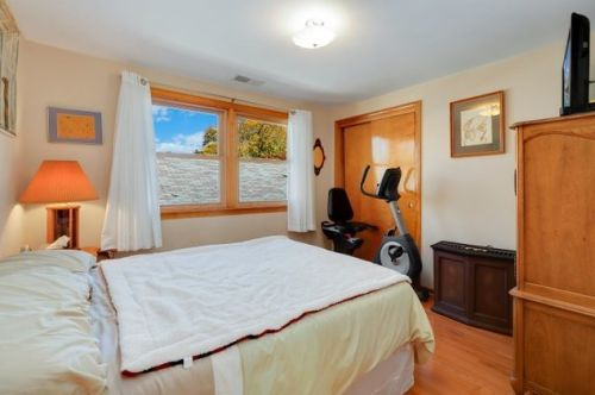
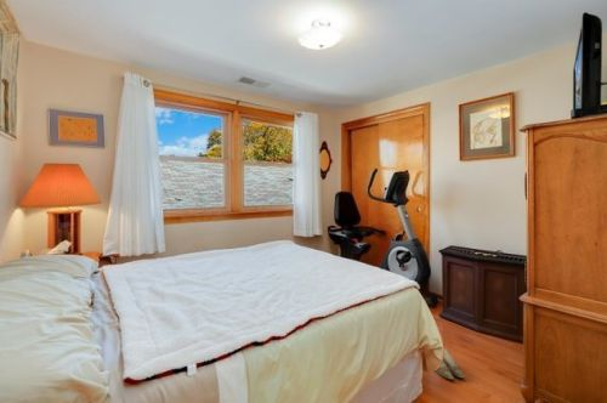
+ slippers [436,347,466,381]
